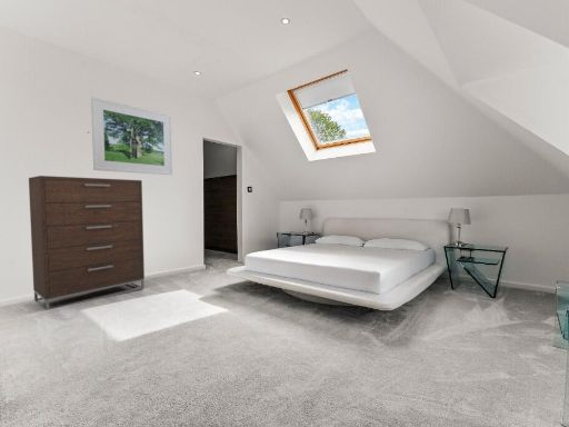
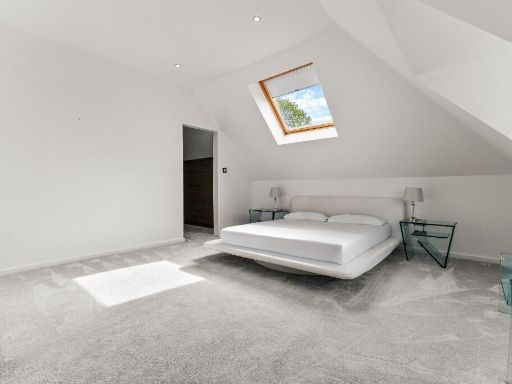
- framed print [90,96,173,176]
- dresser [28,175,146,311]
